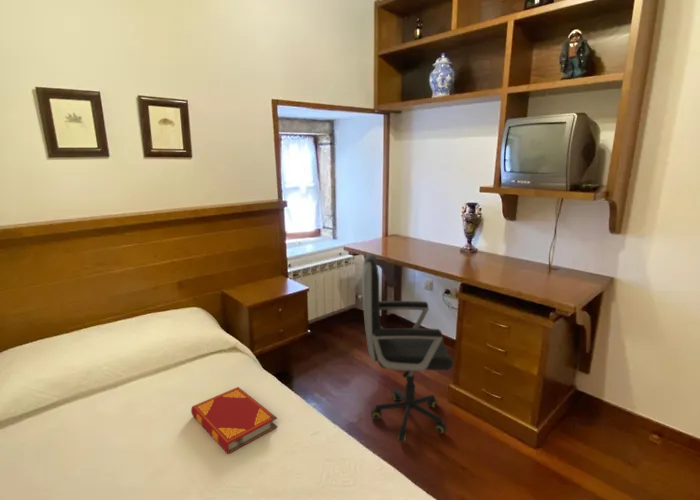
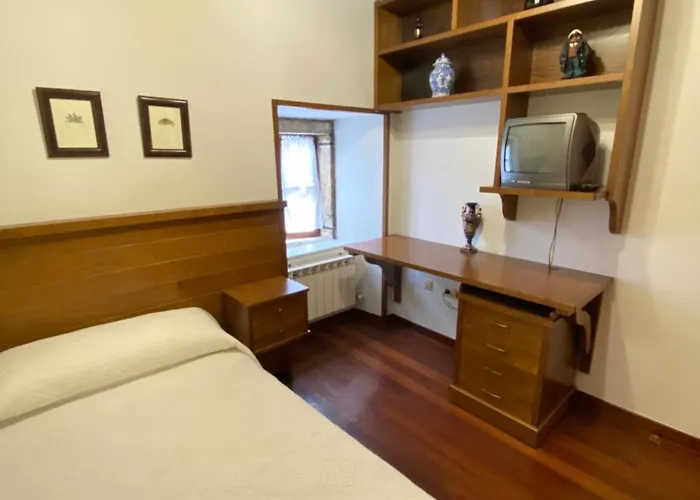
- hardback book [190,386,278,455]
- office chair [362,253,454,443]
